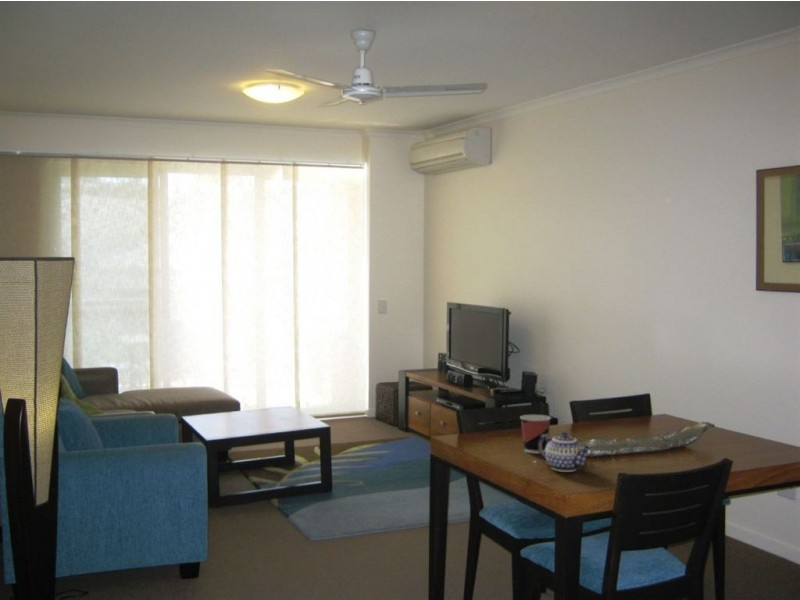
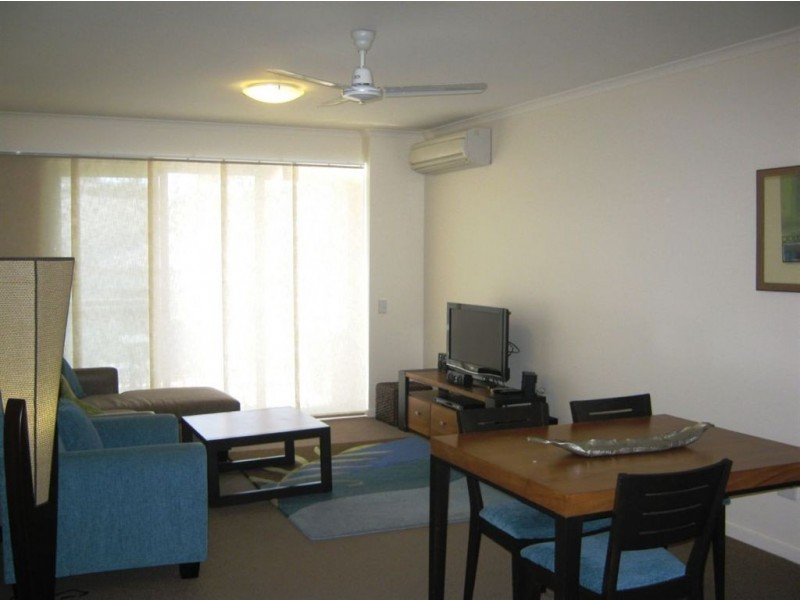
- cup [519,414,552,454]
- teapot [538,431,593,473]
